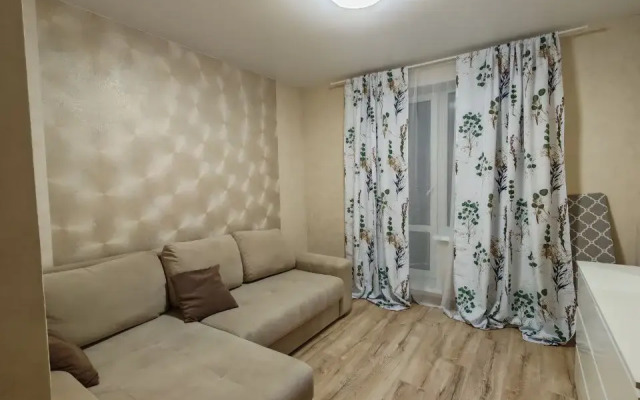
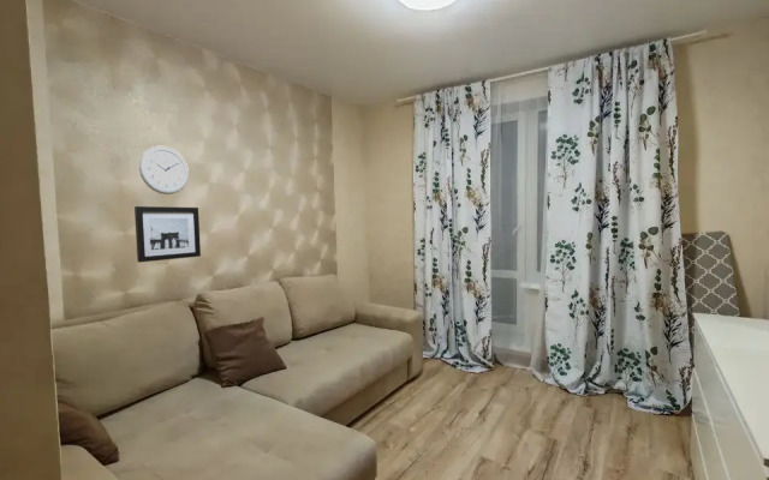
+ wall art [133,205,202,263]
+ wall clock [138,145,190,196]
